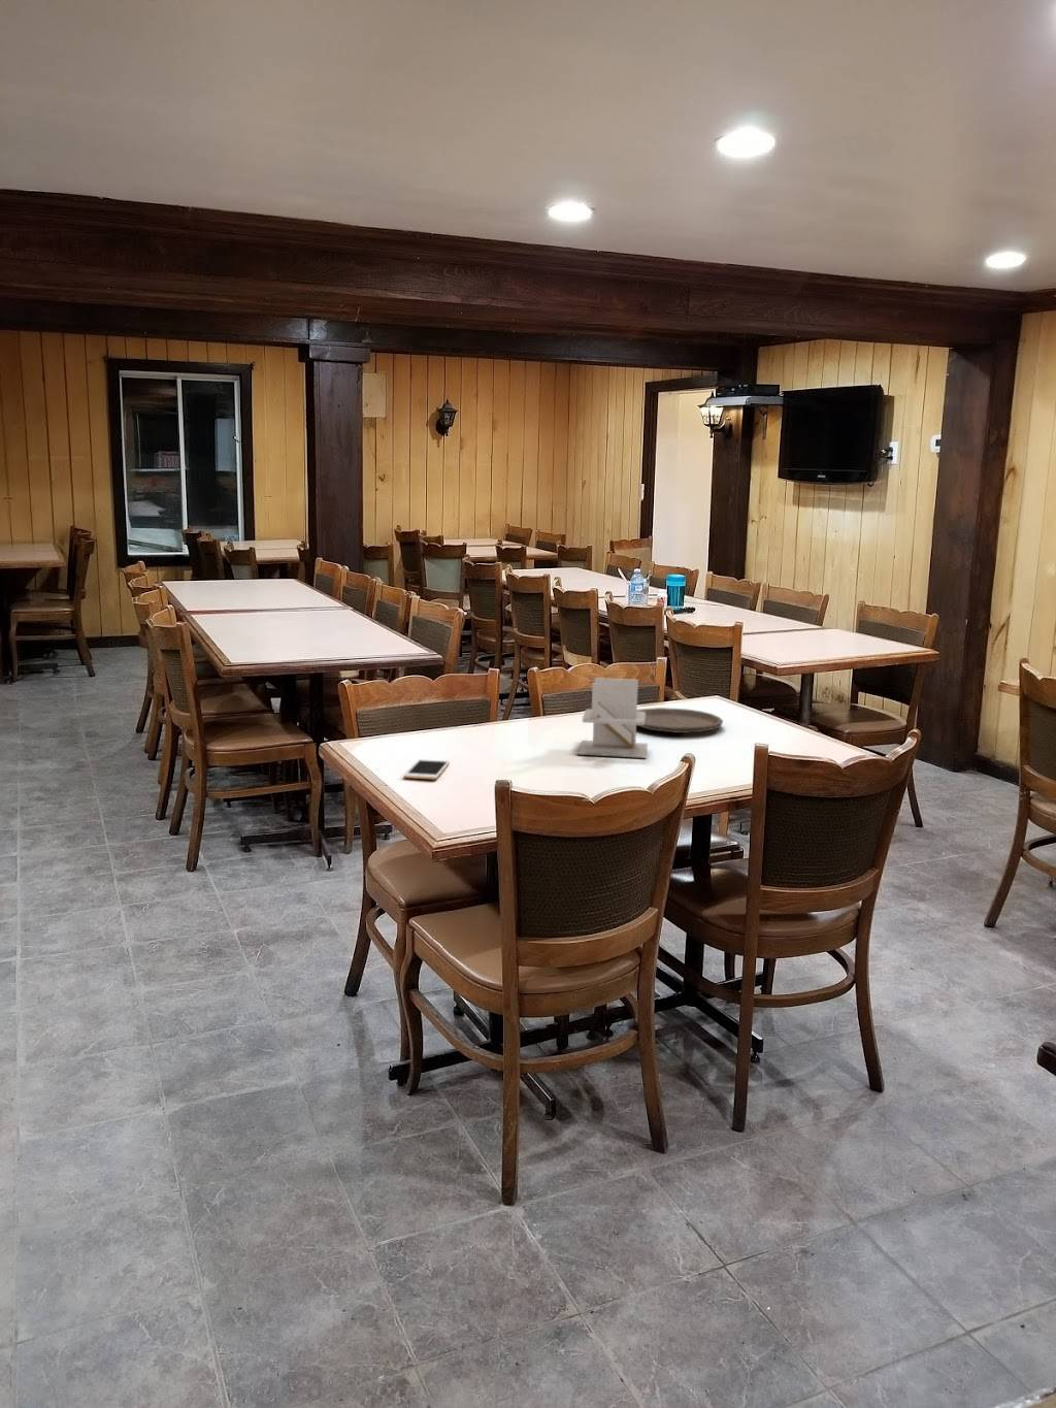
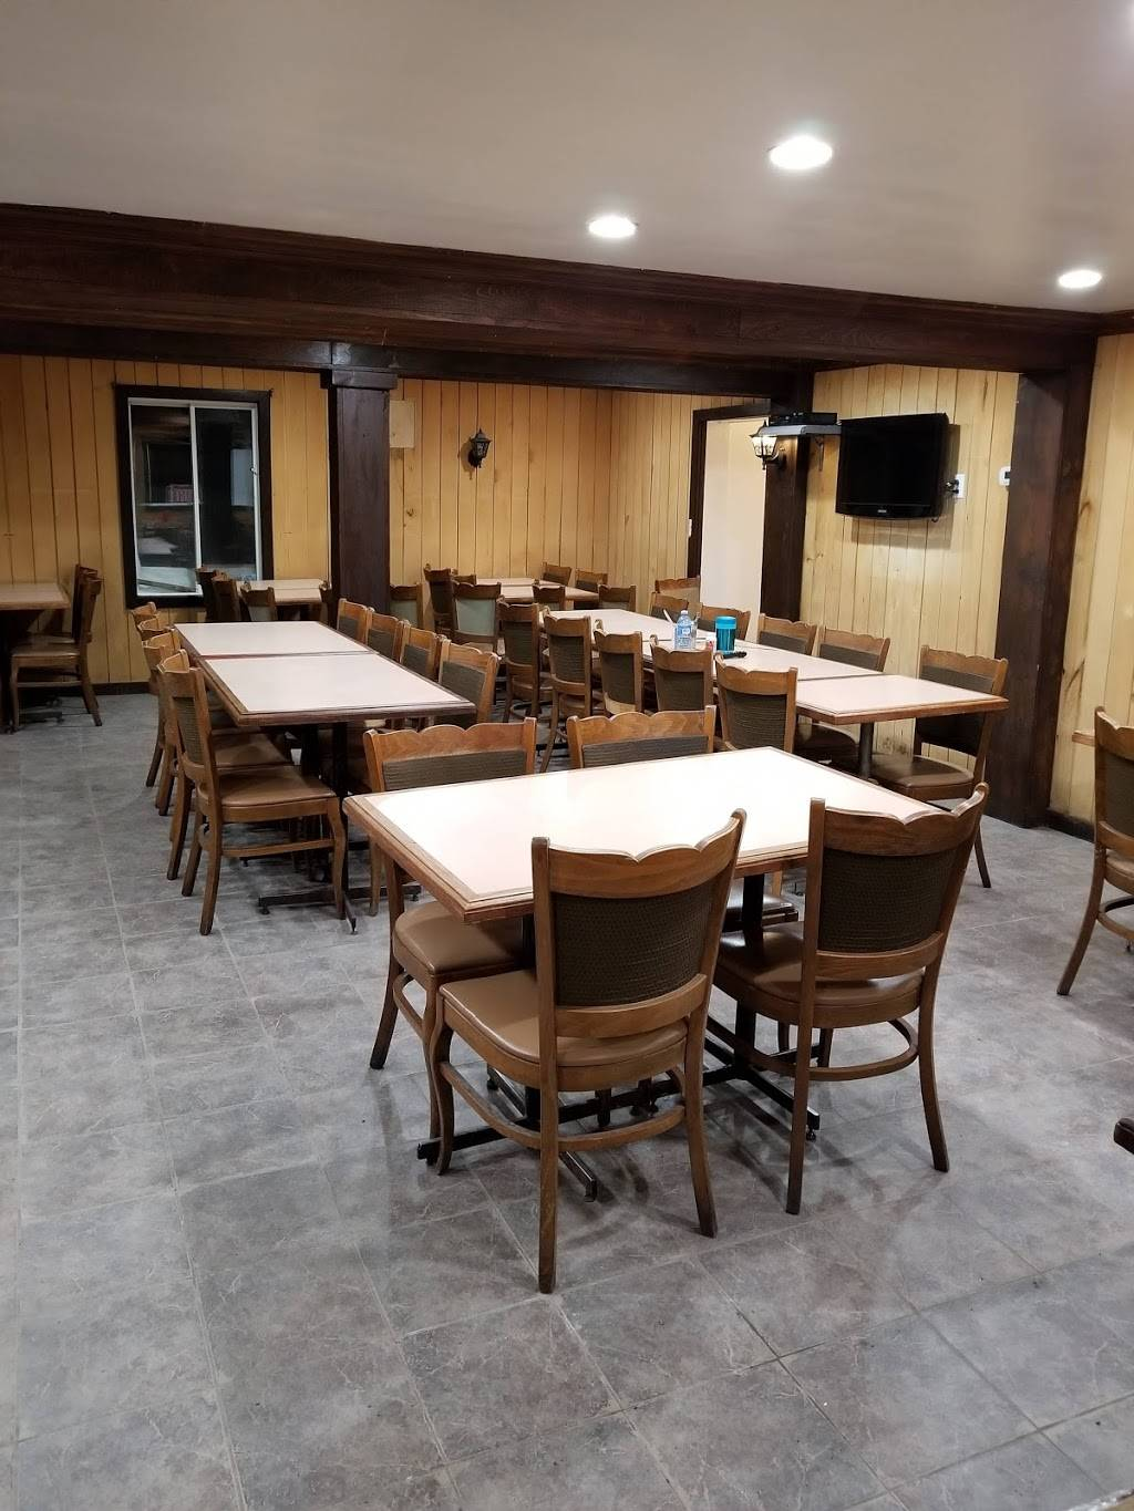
- cell phone [404,758,450,781]
- plate [638,707,724,735]
- napkin holder [577,677,649,759]
